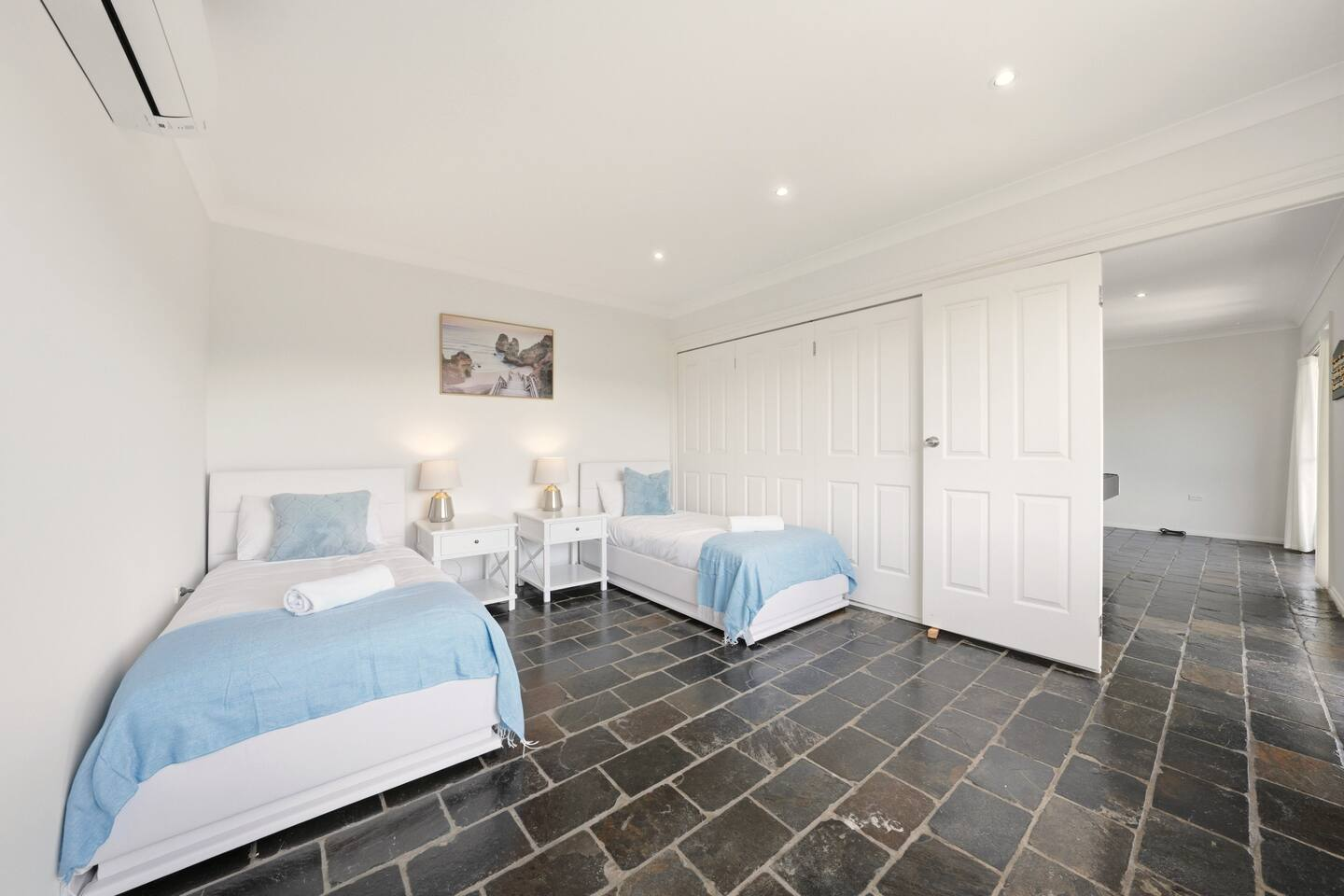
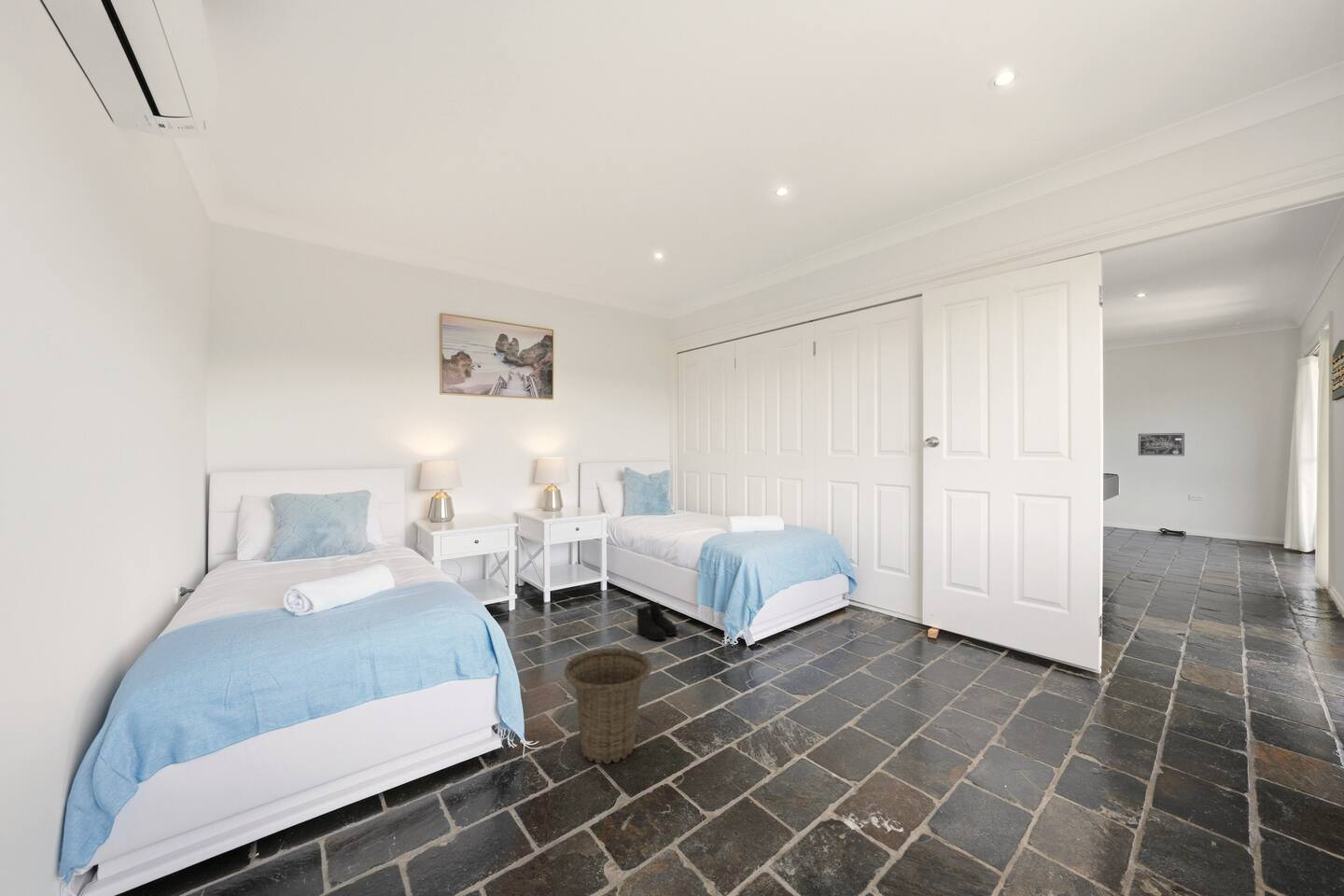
+ wall art [1138,432,1185,456]
+ basket [564,648,652,764]
+ boots [635,602,679,641]
